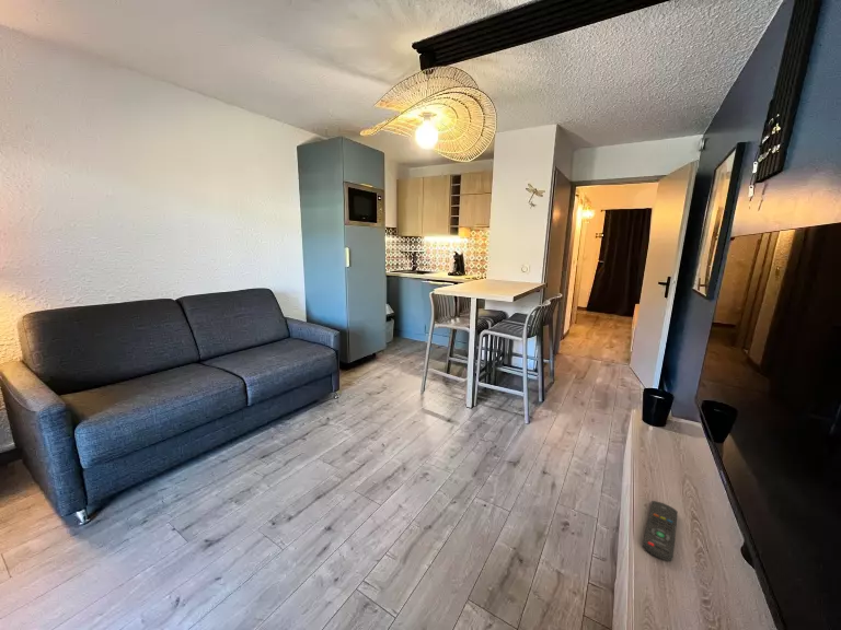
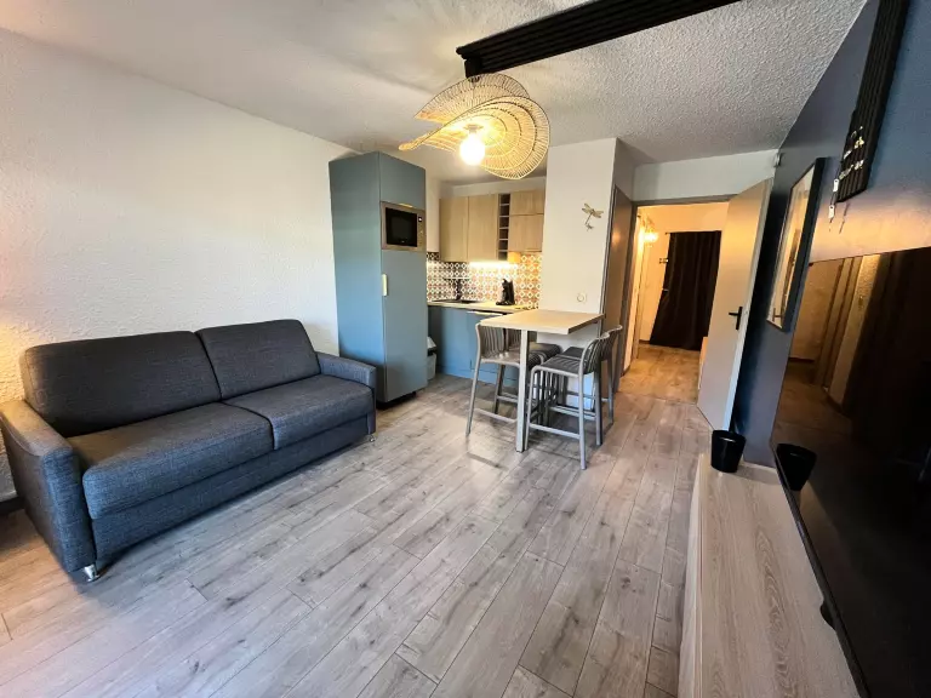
- remote control [642,500,679,562]
